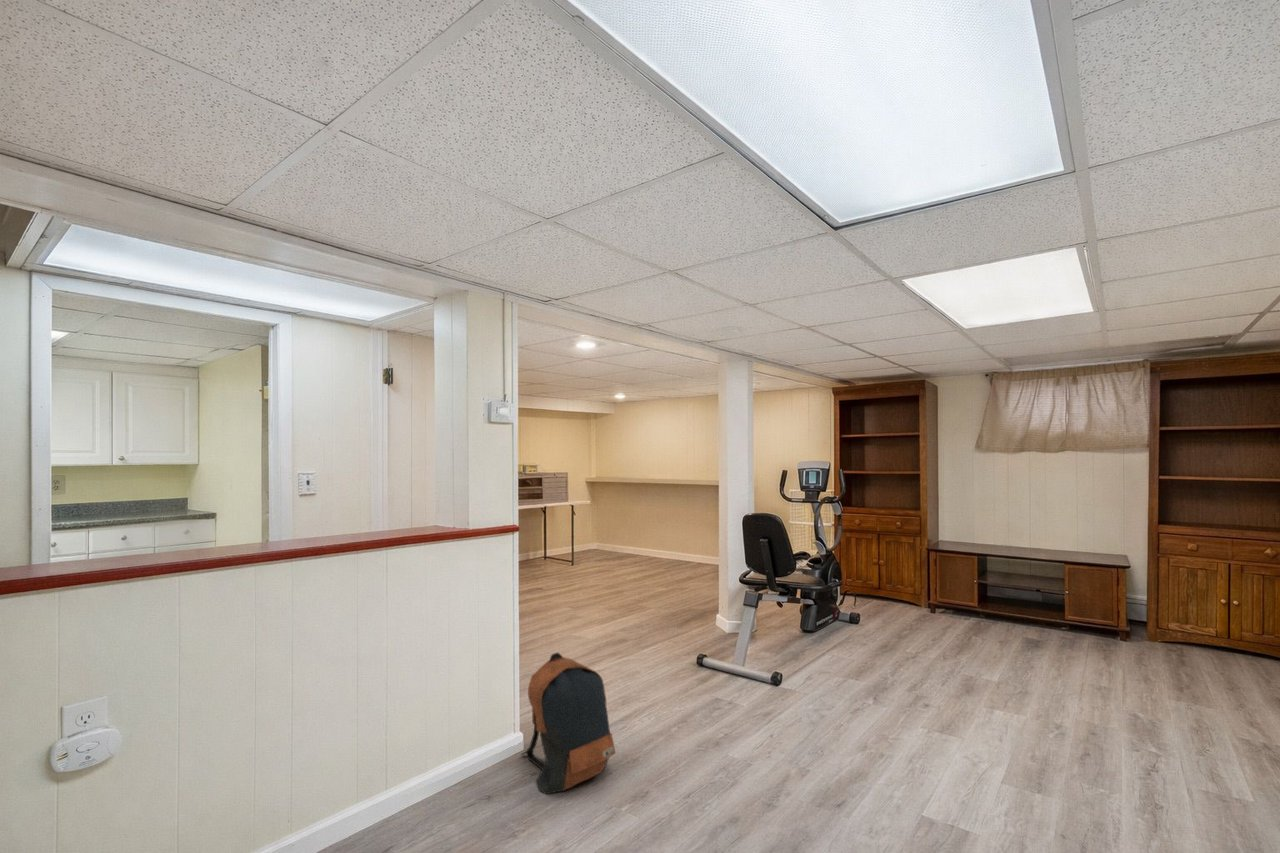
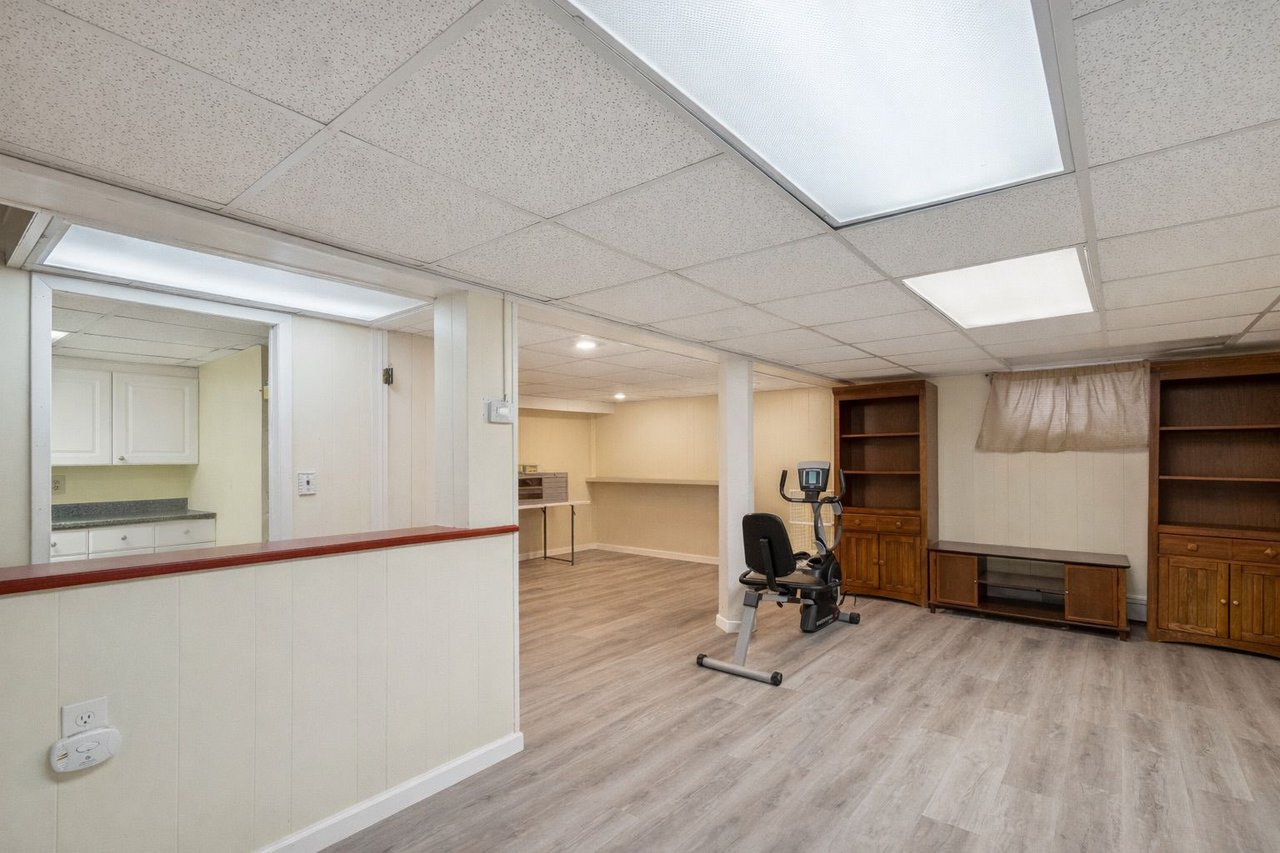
- backpack [520,652,617,795]
